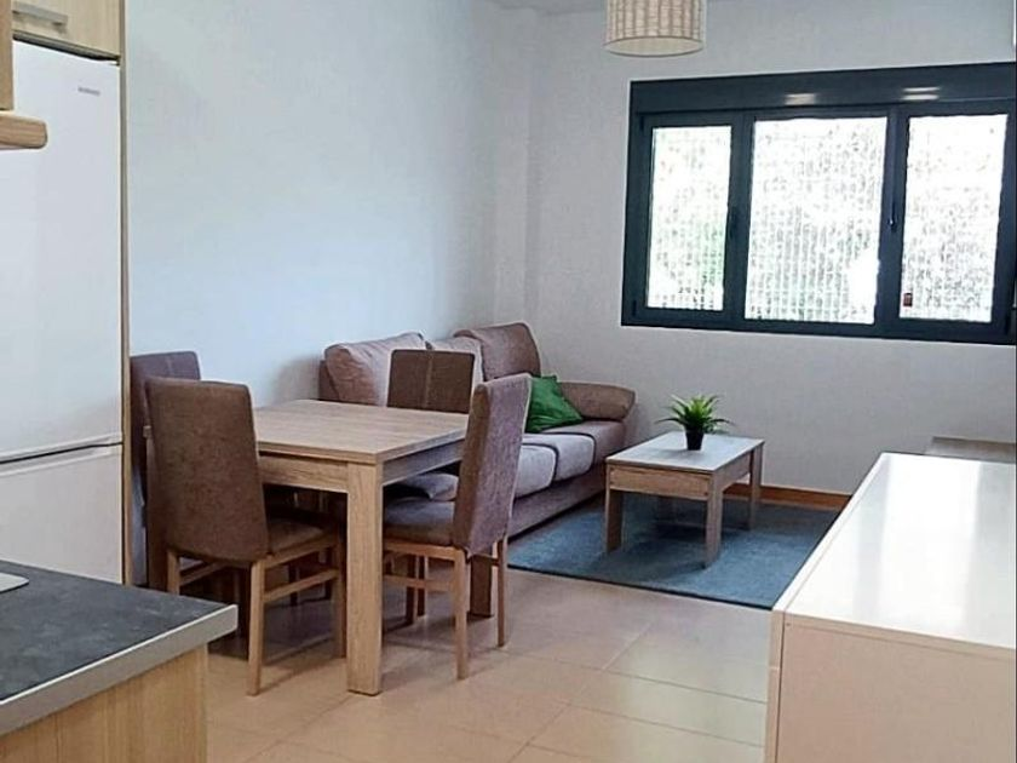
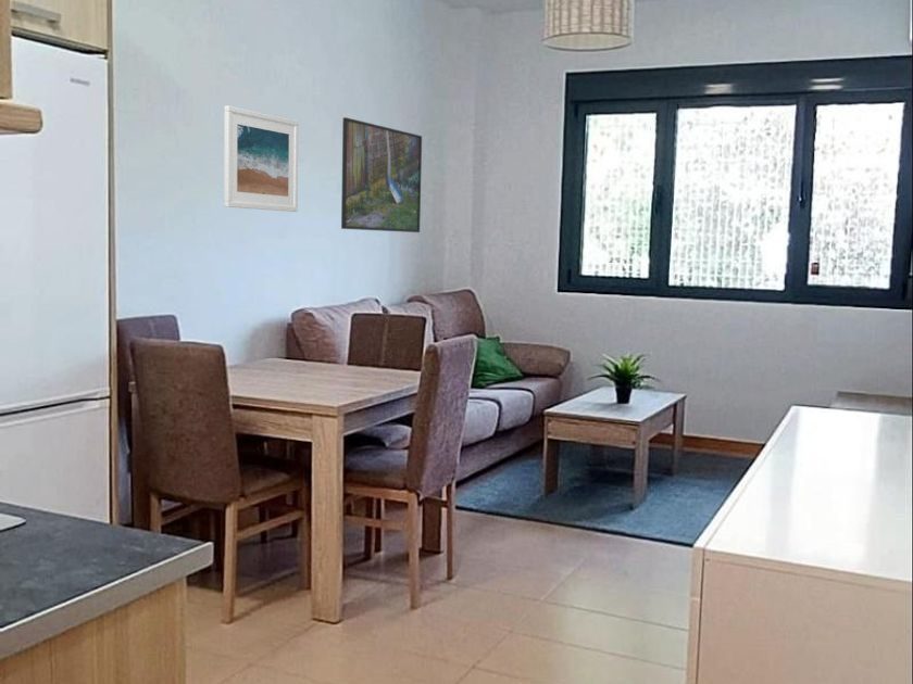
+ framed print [340,116,423,233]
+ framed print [223,104,299,213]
